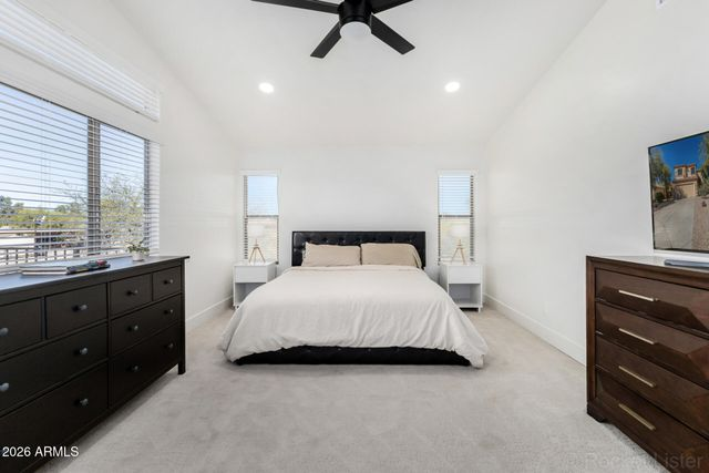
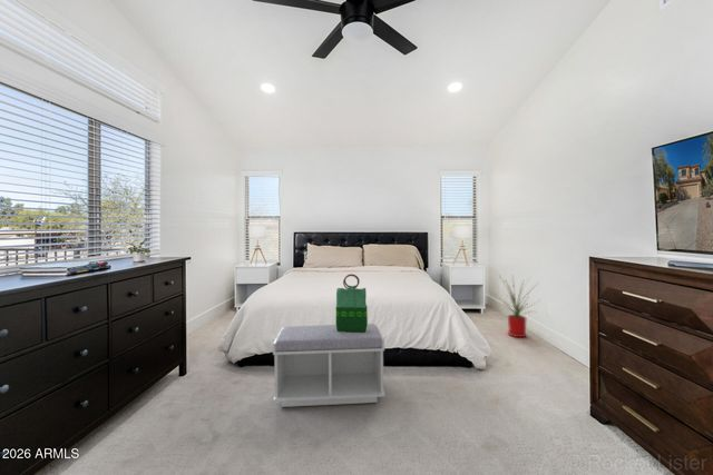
+ tote bag [335,273,369,333]
+ bench [272,323,385,408]
+ house plant [489,273,543,338]
